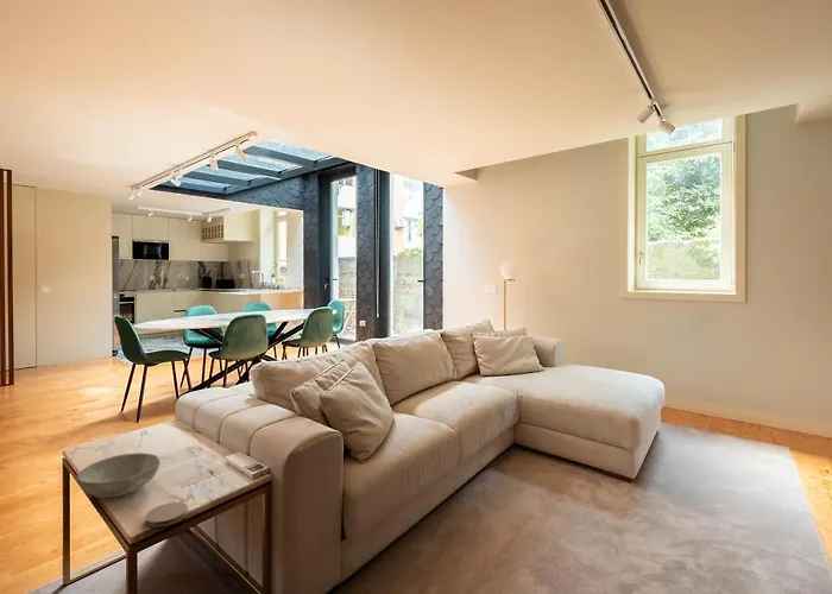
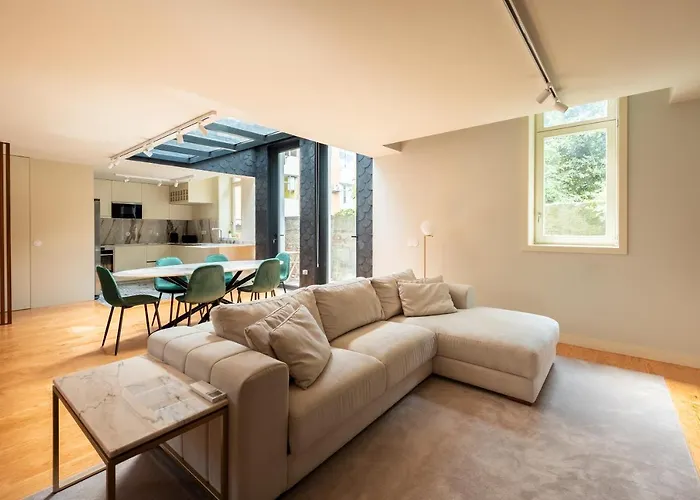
- coaster [144,501,189,529]
- bowl [75,451,162,499]
